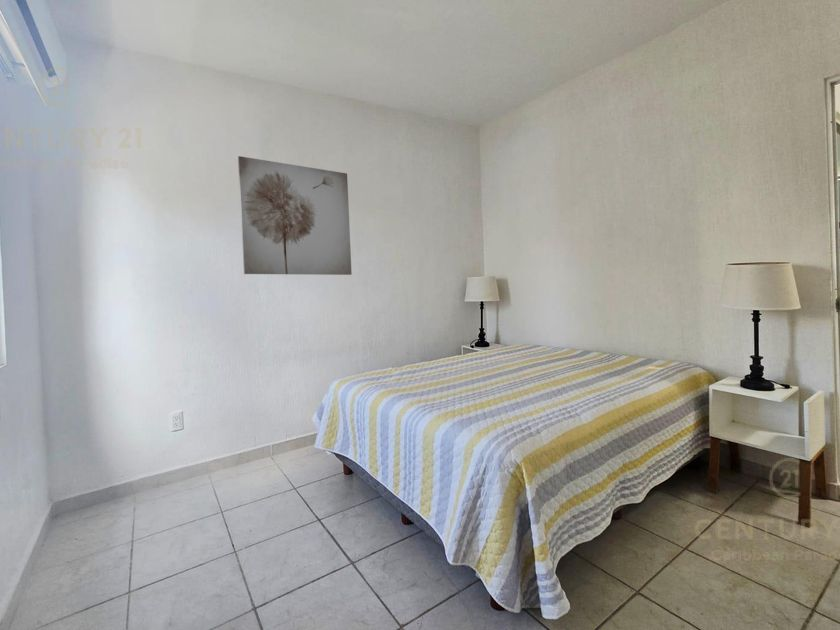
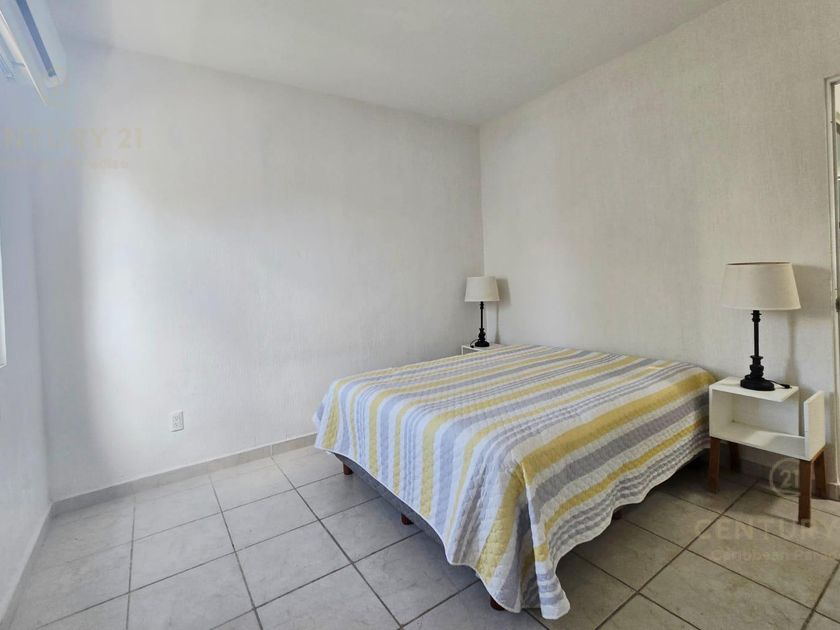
- wall art [237,155,353,276]
